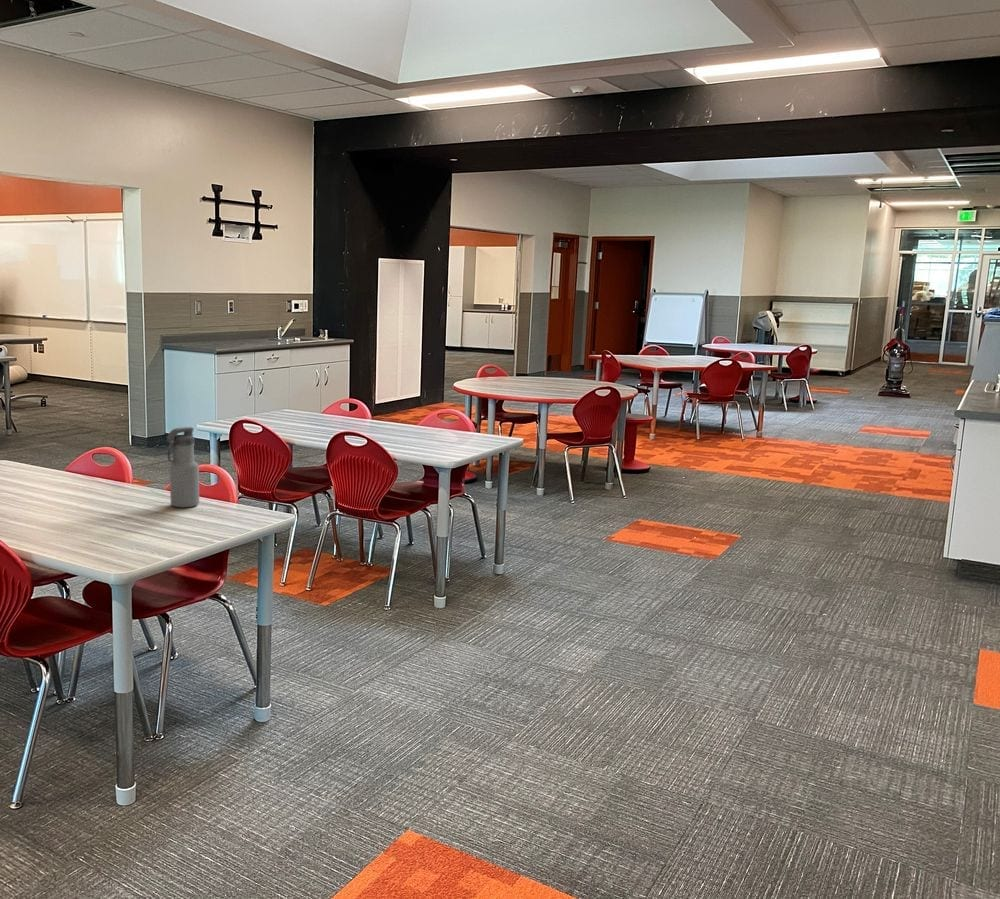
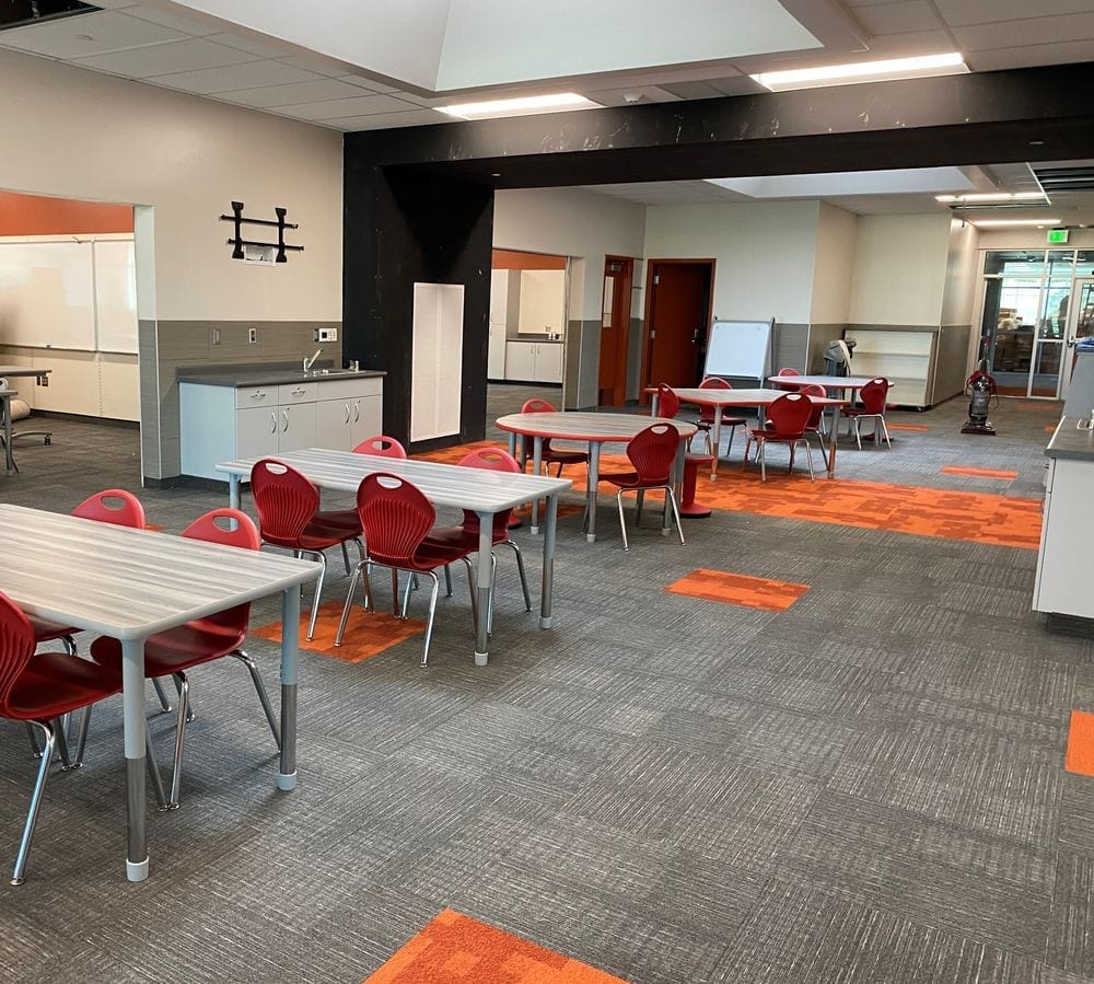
- water bottle [166,426,200,509]
